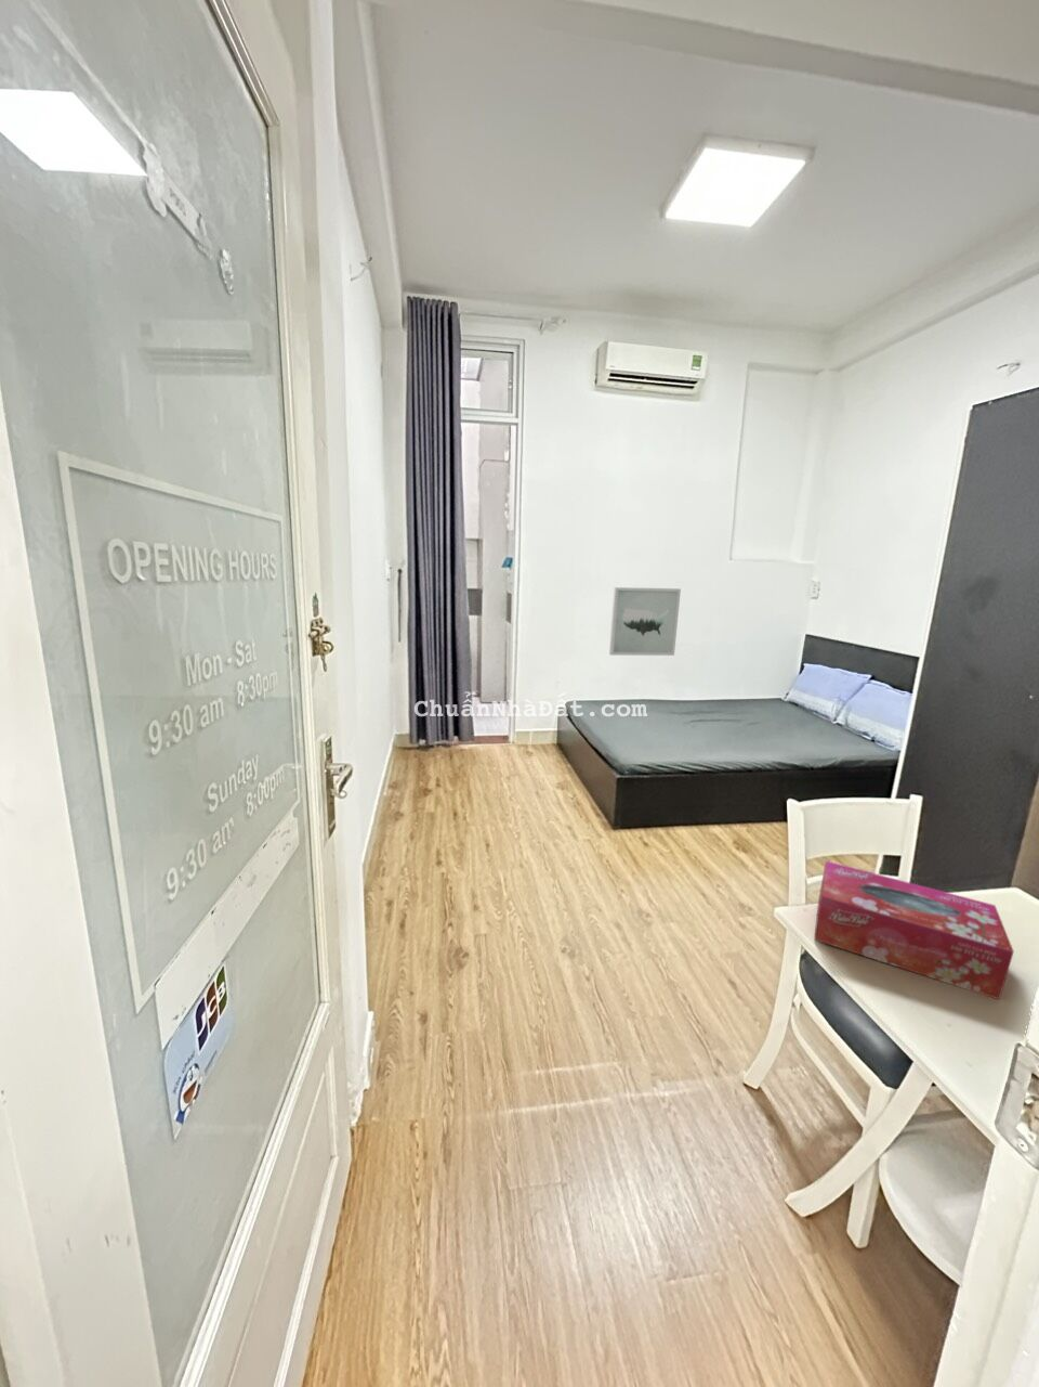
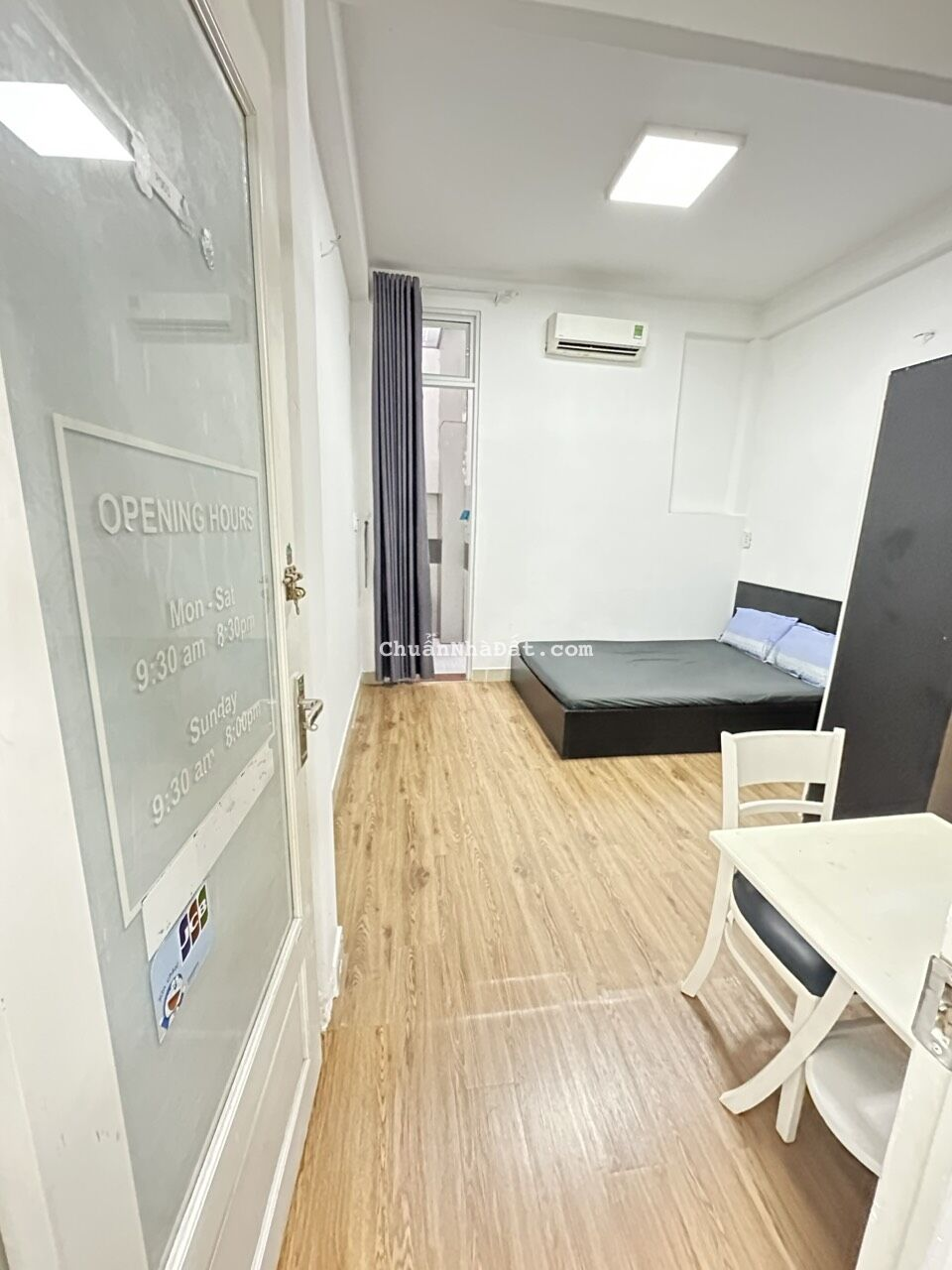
- wall art [608,586,682,656]
- tissue box [813,860,1015,1001]
